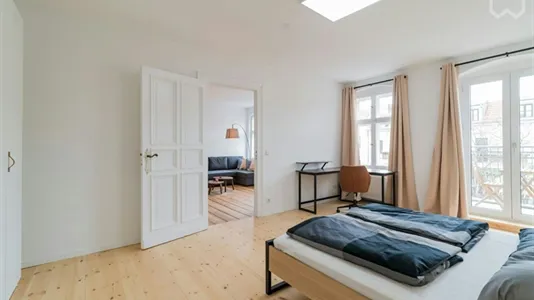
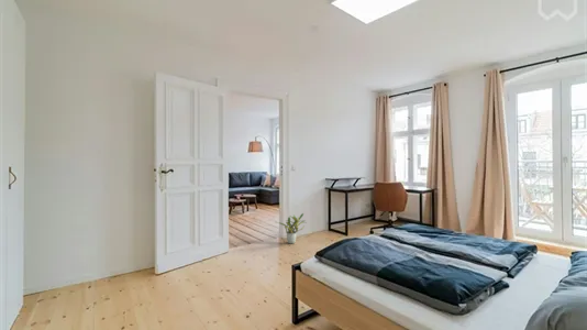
+ potted plant [276,212,308,245]
